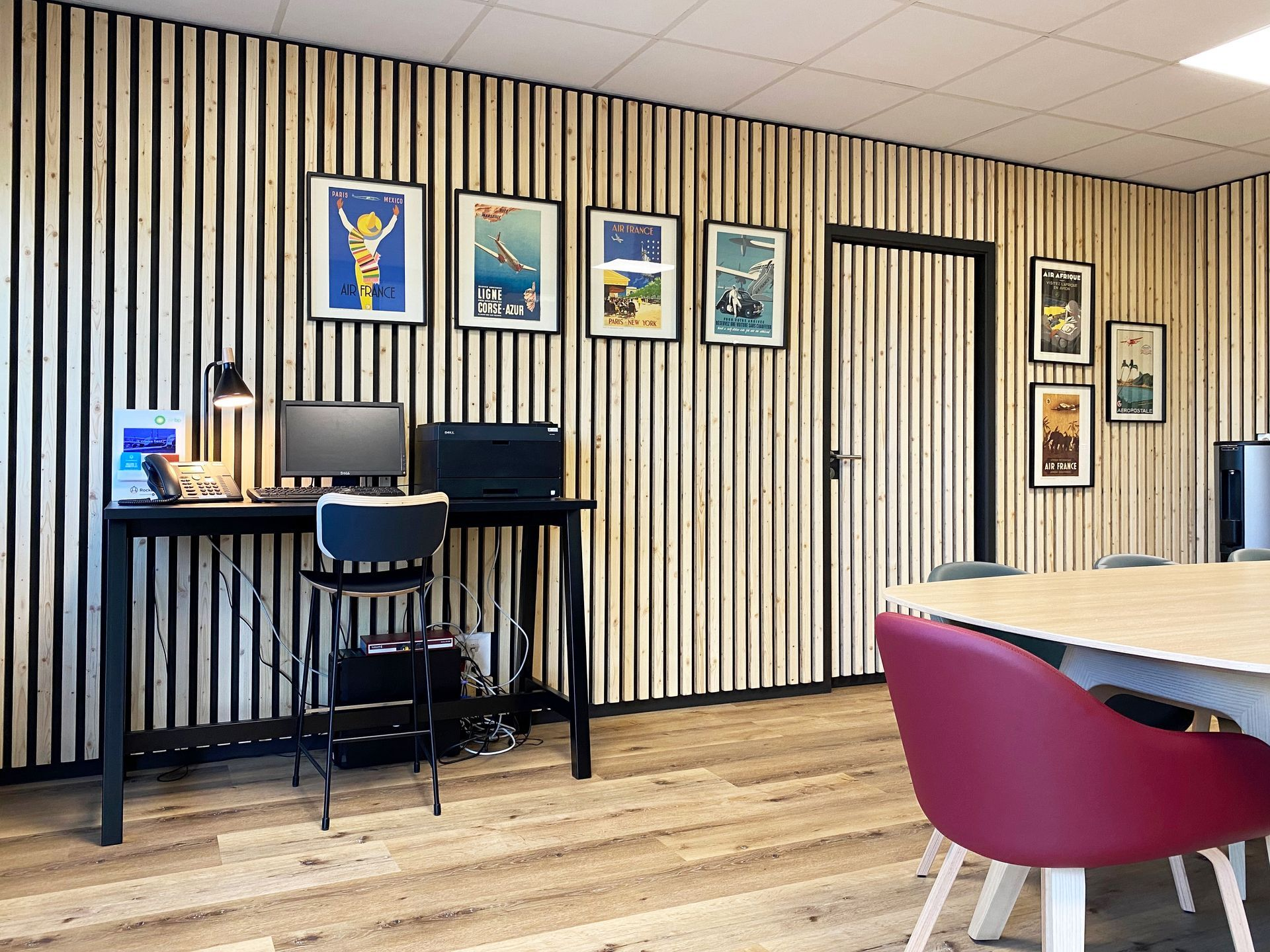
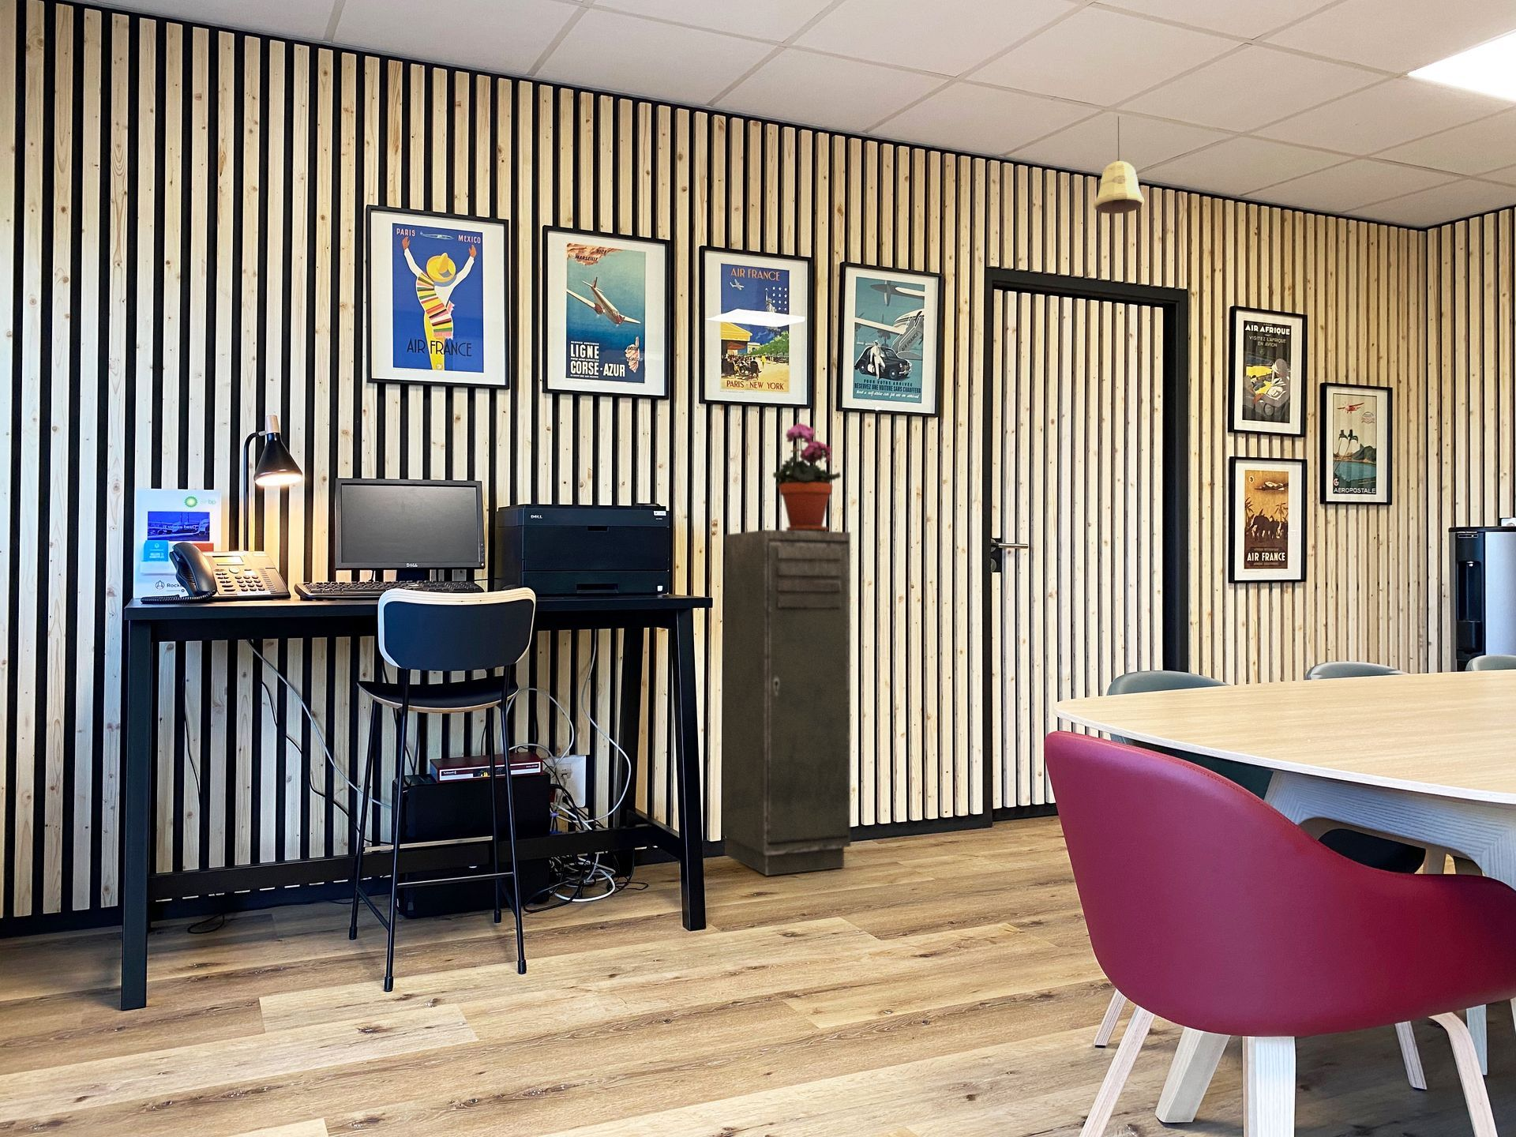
+ potted plant [772,422,842,531]
+ pendant light [1092,116,1146,215]
+ storage cabinet [721,529,851,877]
